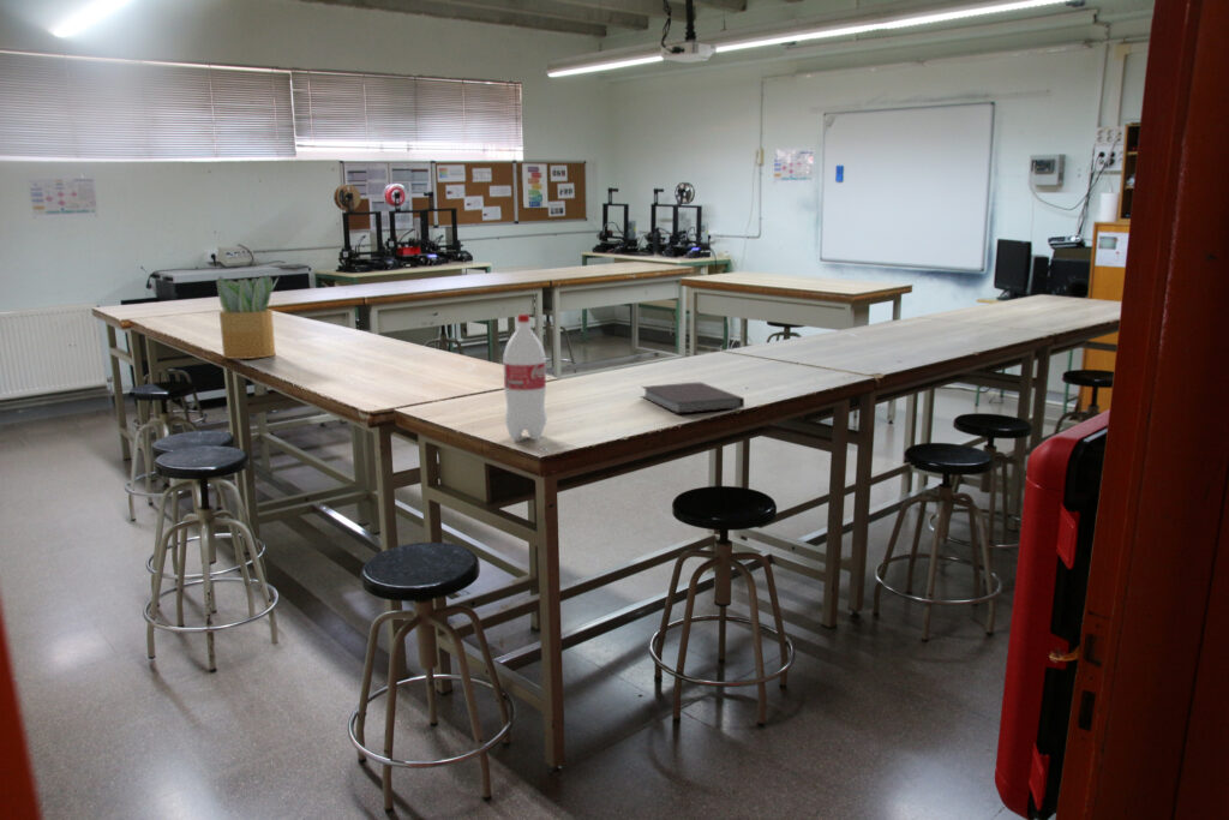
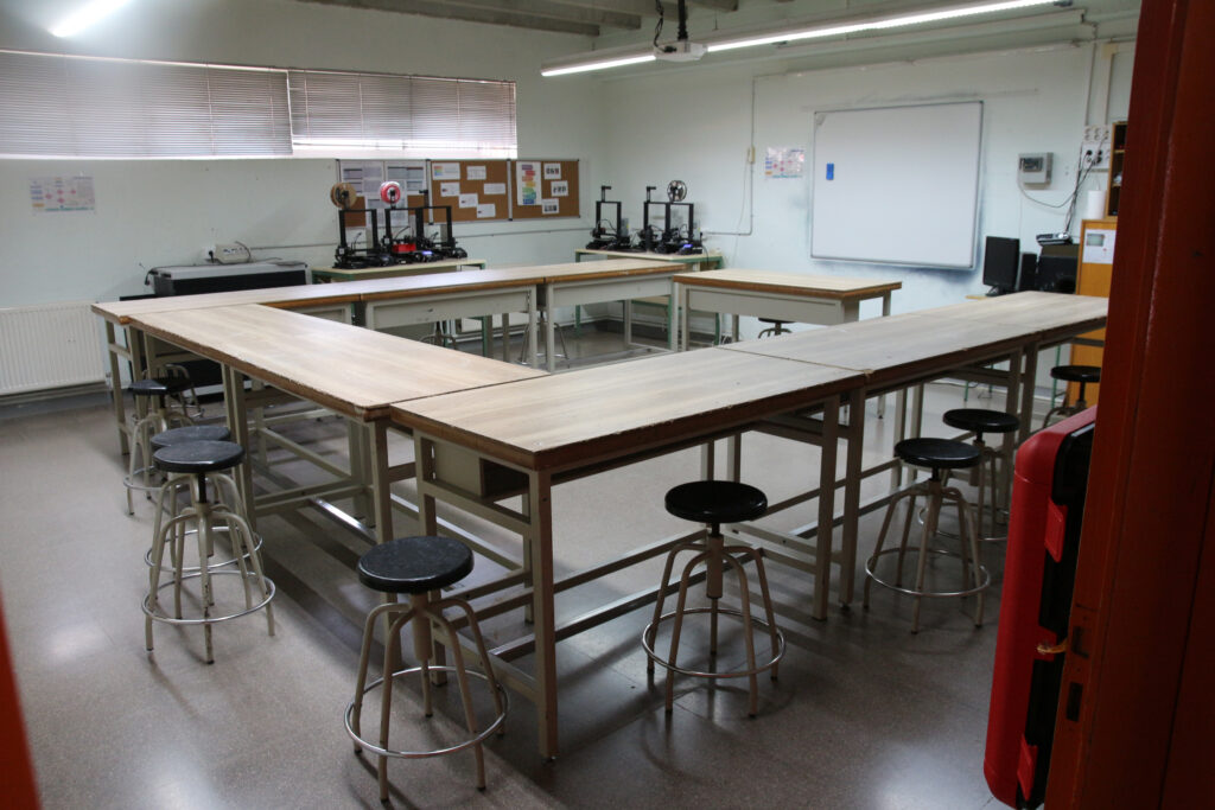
- notebook [640,382,745,415]
- bottle [502,313,548,441]
- potted plant [214,274,280,360]
